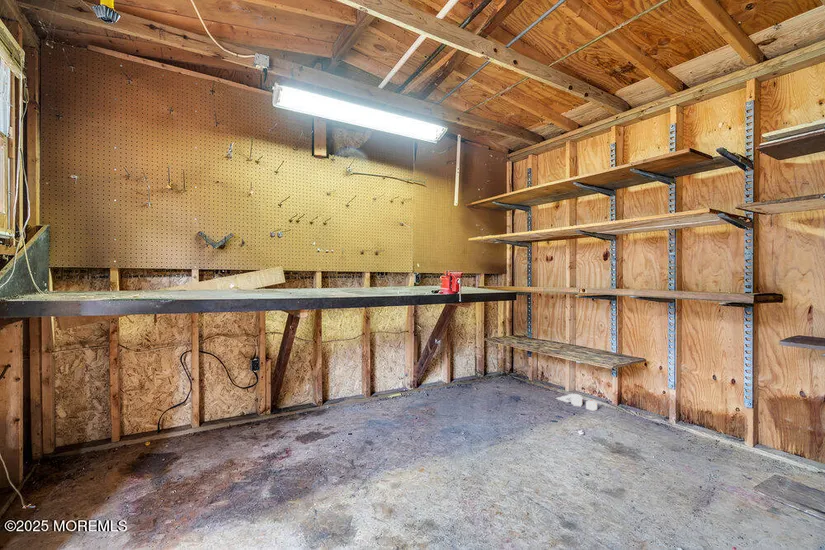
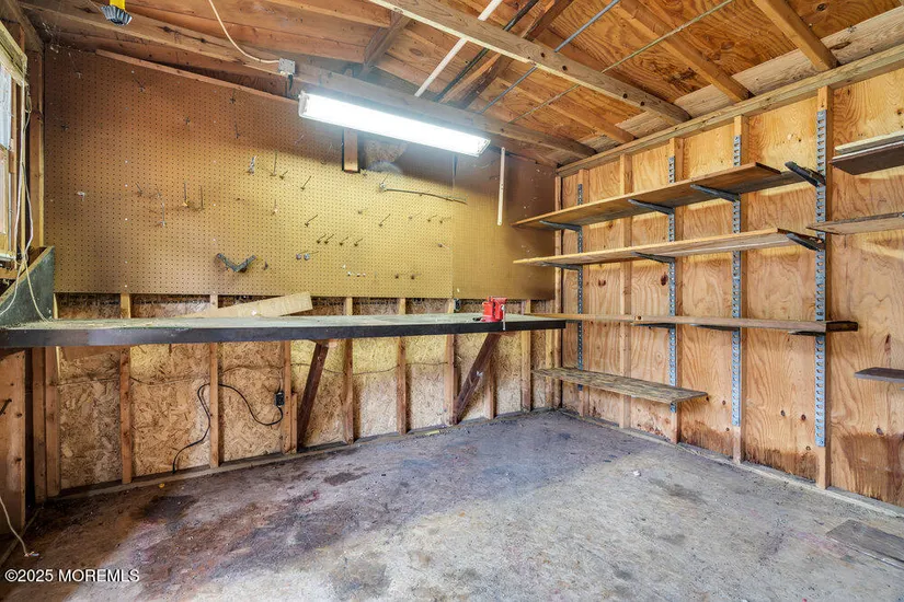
- cardboard box [555,393,598,412]
